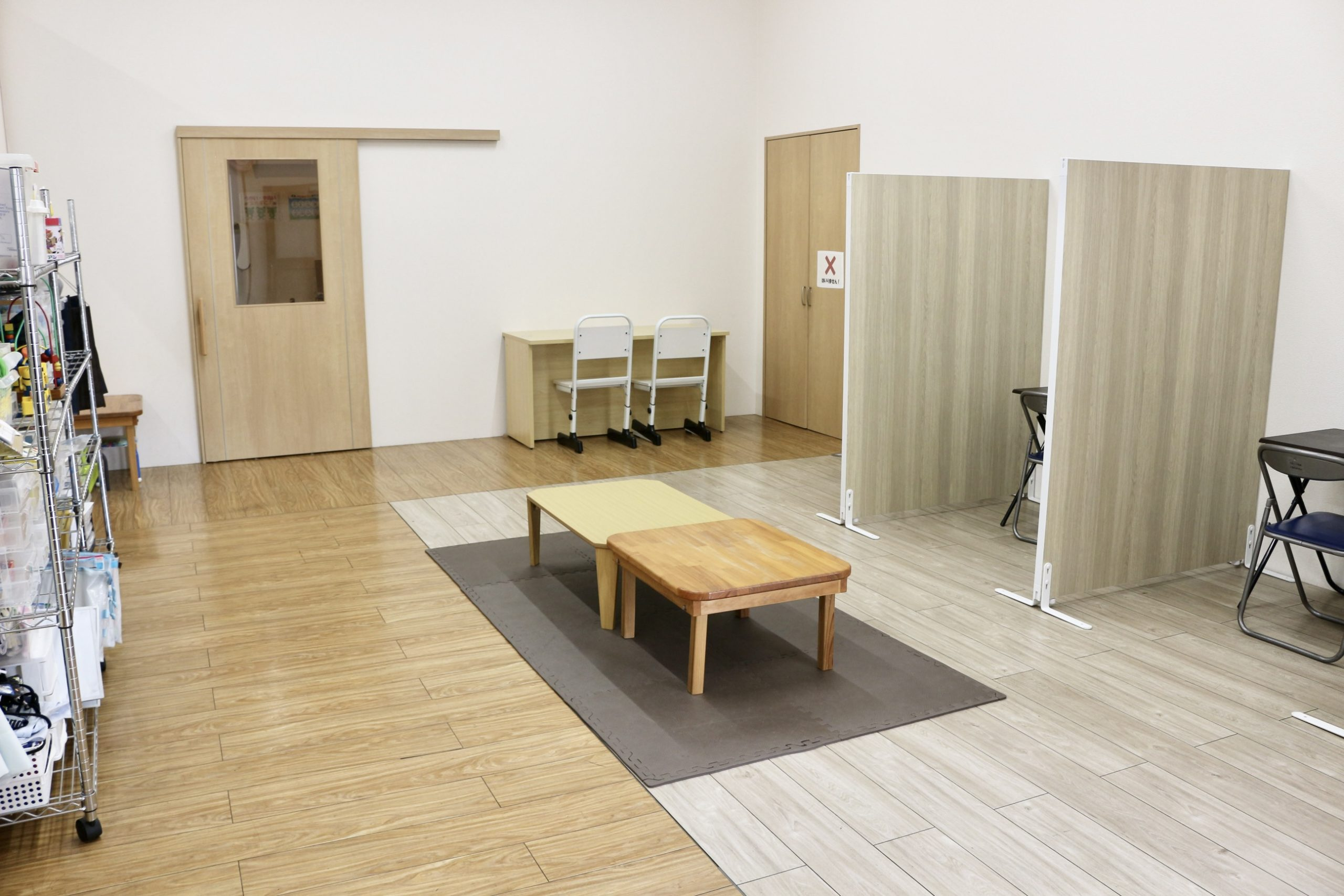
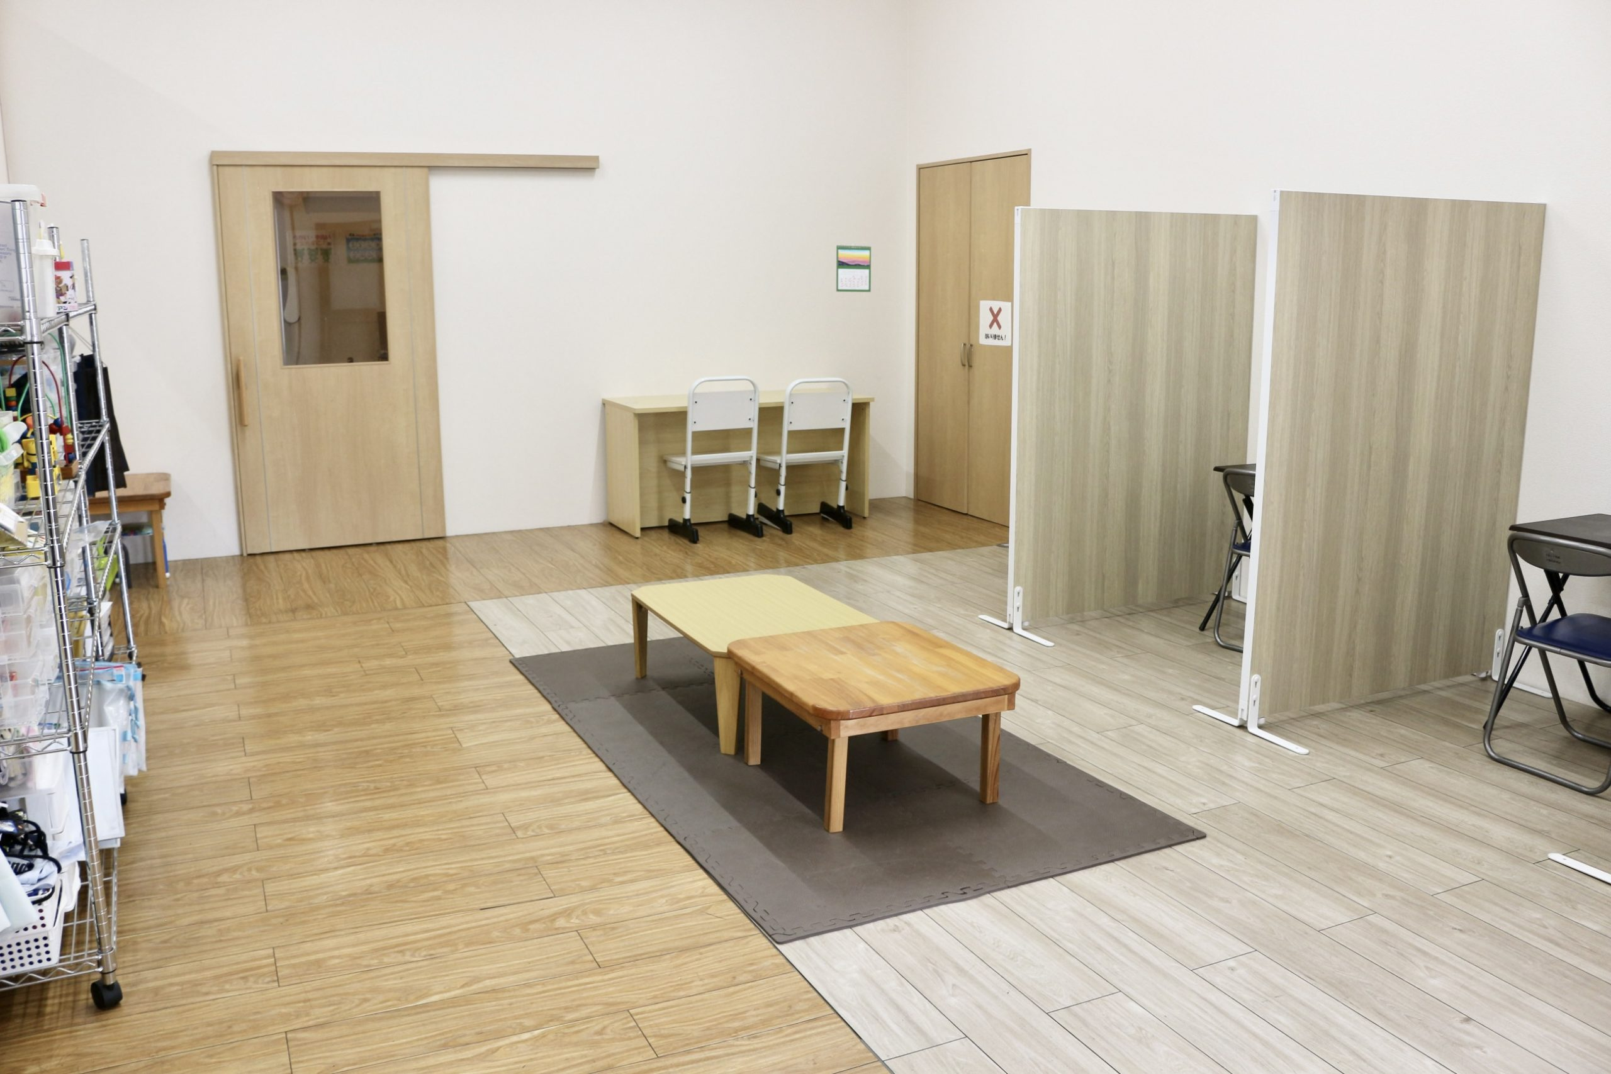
+ calendar [835,243,871,292]
